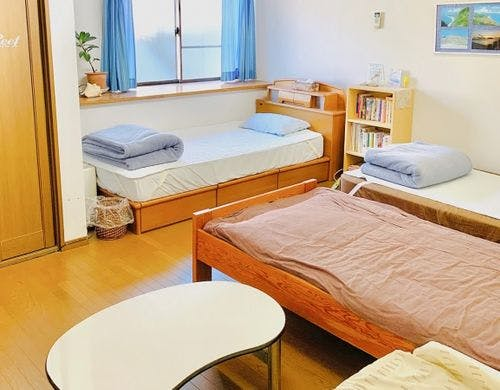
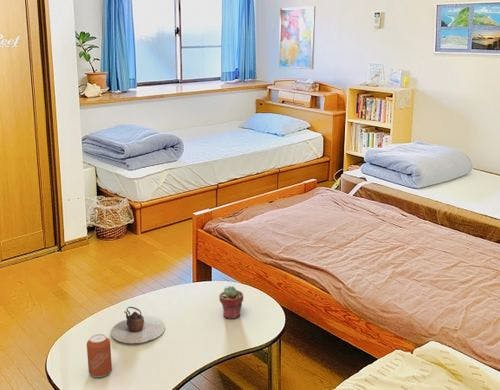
+ teapot [110,306,166,344]
+ can [86,333,113,378]
+ potted succulent [218,285,244,320]
+ wall art [278,5,316,70]
